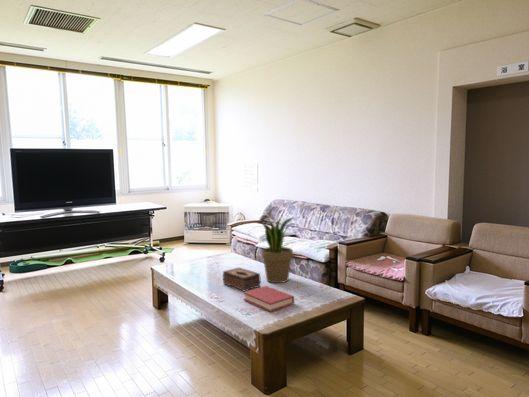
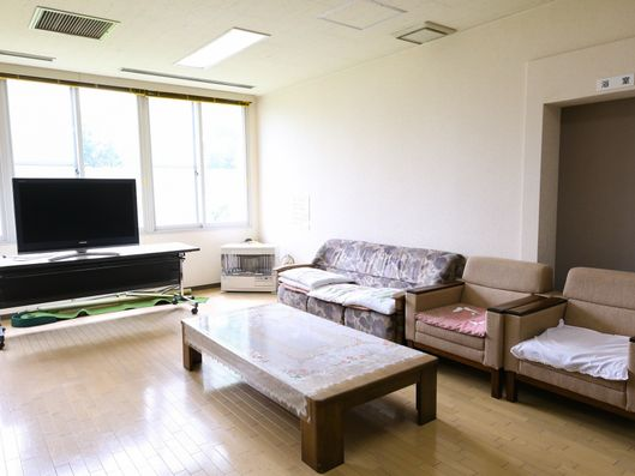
- tissue box [222,267,262,292]
- potted plant [258,217,298,284]
- hardback book [243,285,295,313]
